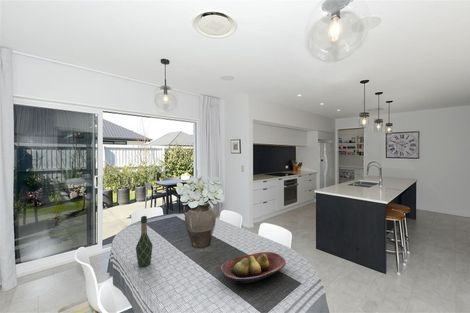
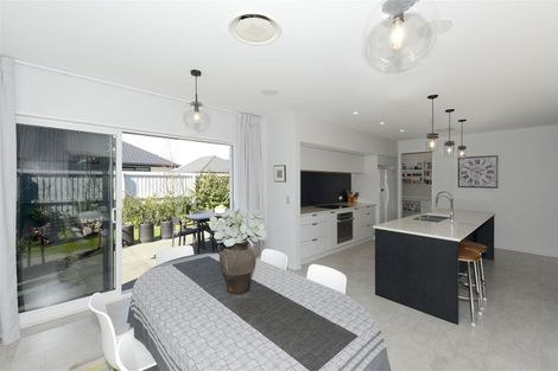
- wine bottle [135,215,153,268]
- fruit bowl [220,251,287,285]
